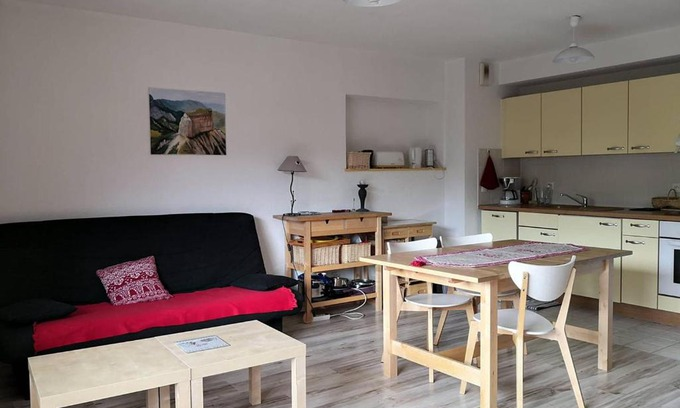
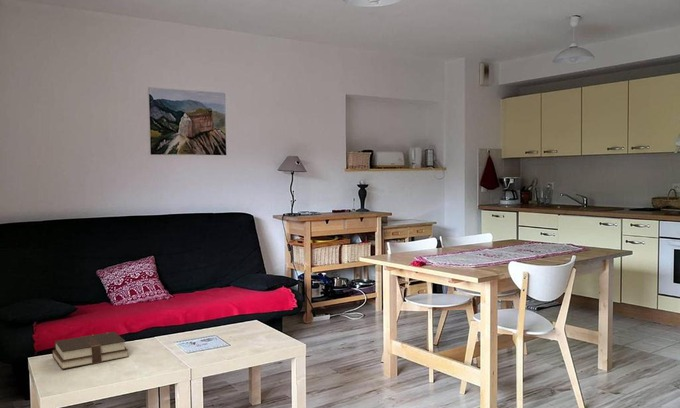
+ bible [51,331,130,370]
